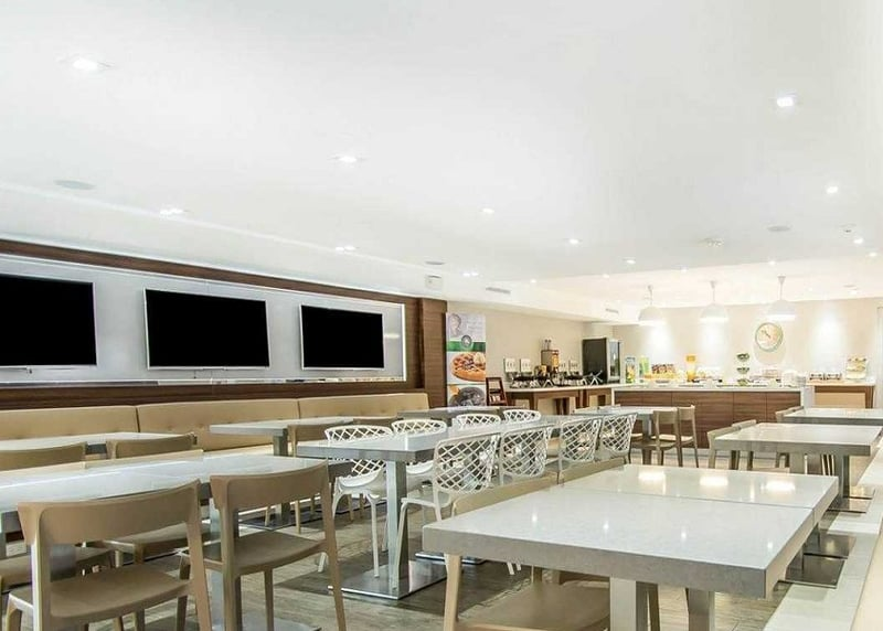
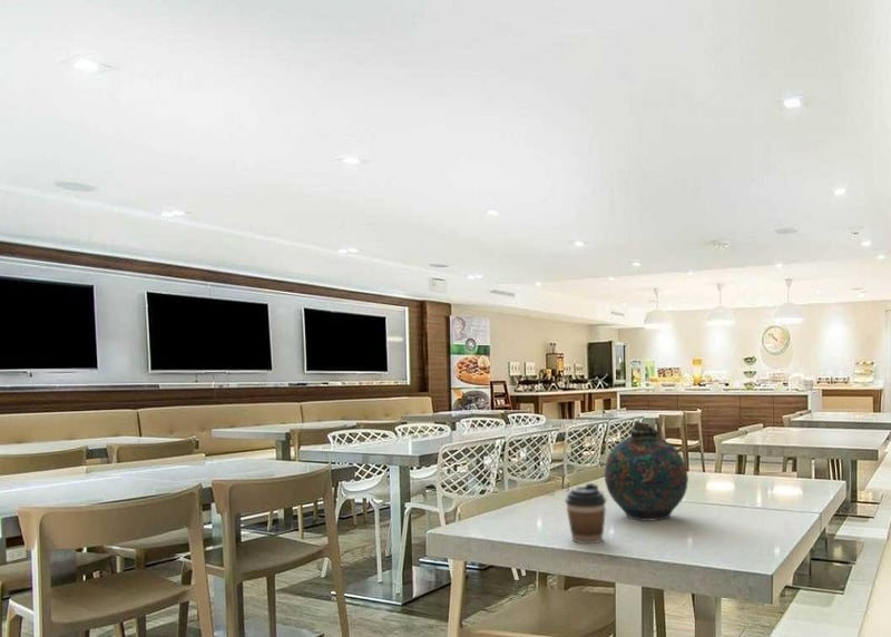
+ coffee cup [564,482,607,545]
+ snuff bottle [604,419,689,521]
